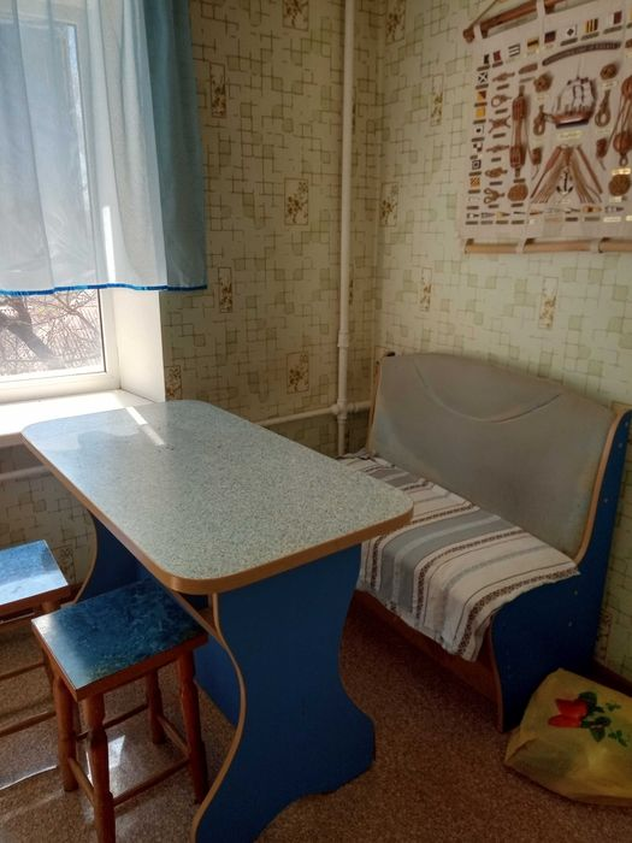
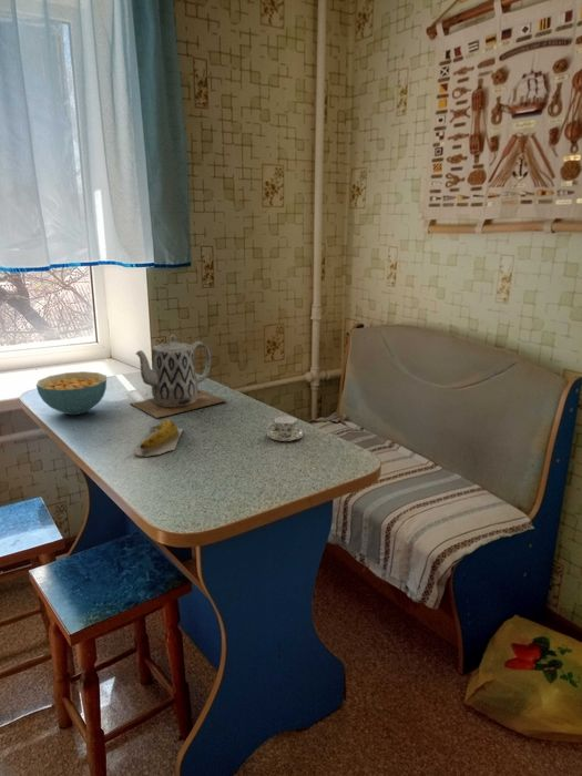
+ teapot [130,334,227,419]
+ banana [133,418,184,458]
+ teacup [266,415,305,442]
+ cereal bowl [35,370,108,416]
